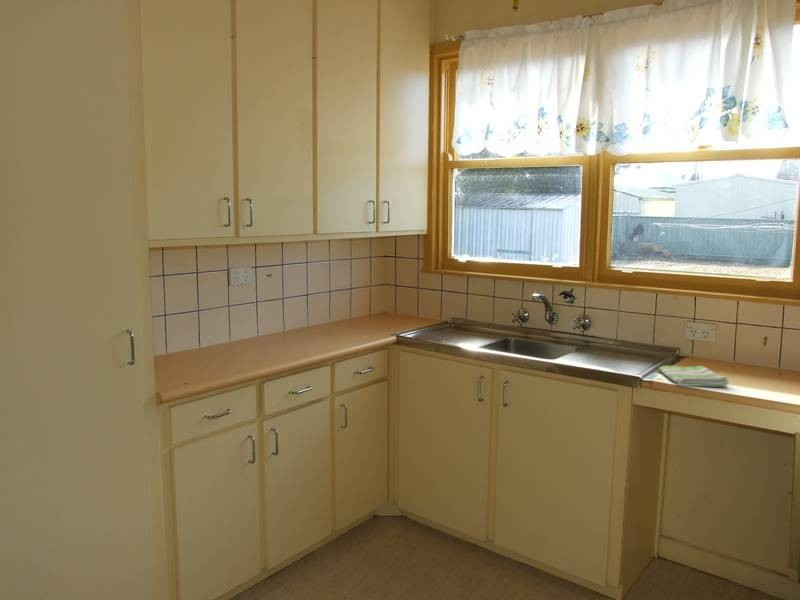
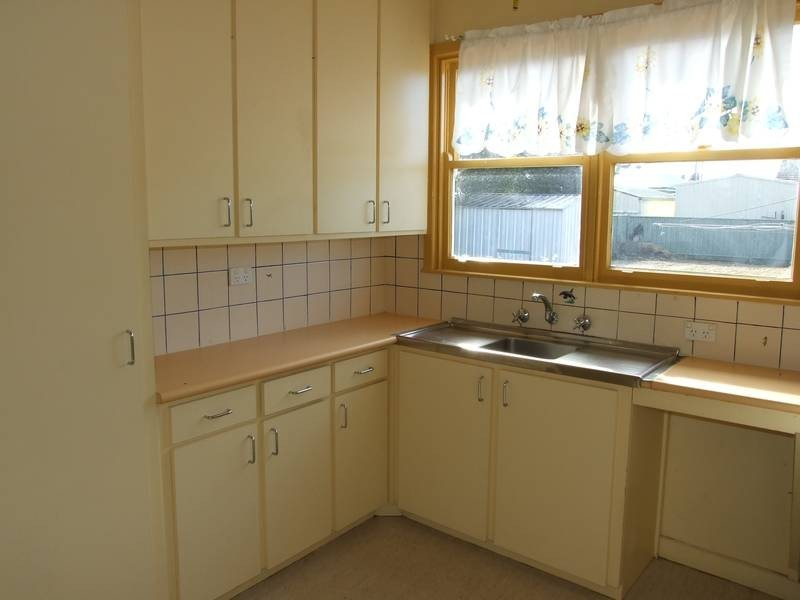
- dish towel [658,365,730,388]
